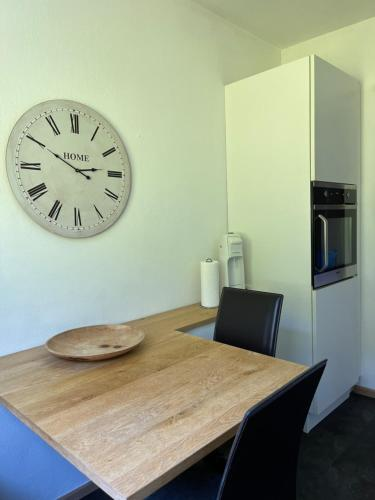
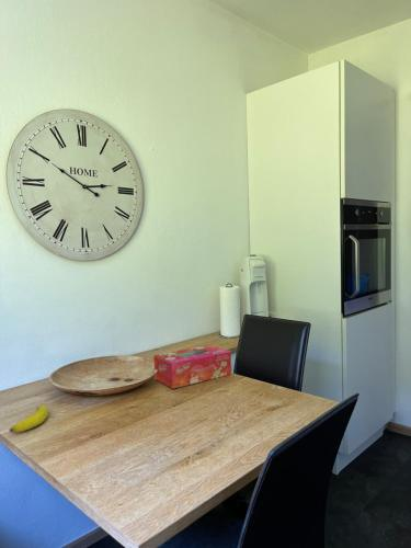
+ banana [9,403,49,434]
+ tissue box [152,344,232,390]
